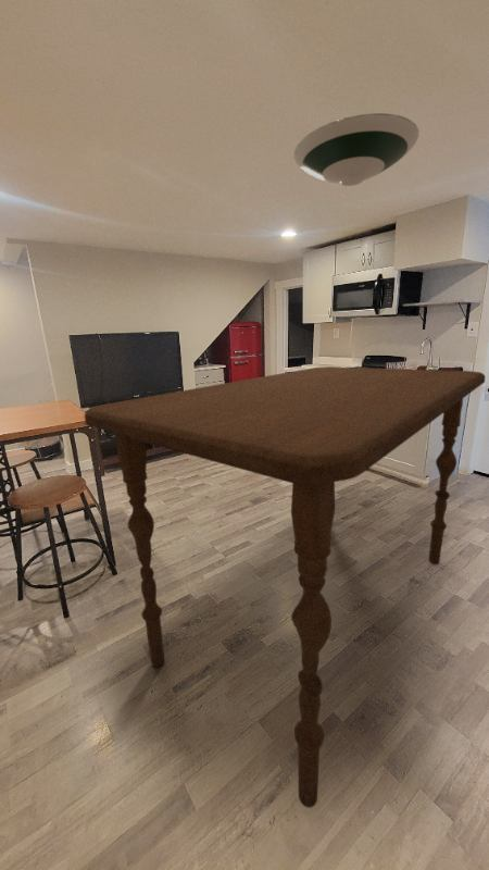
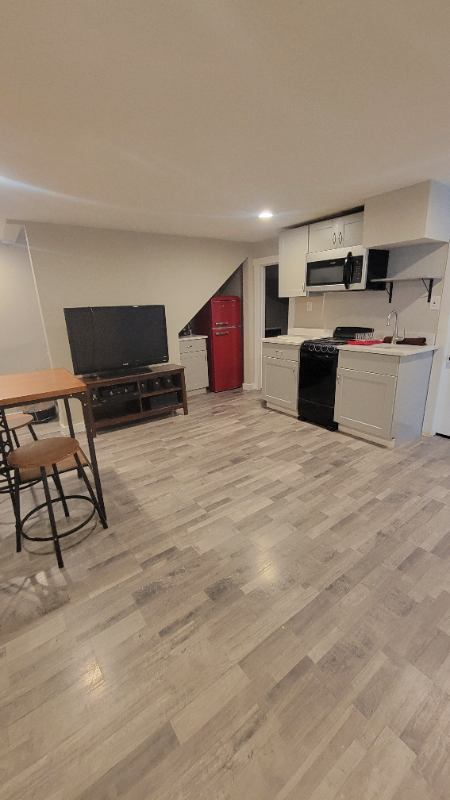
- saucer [293,112,419,187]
- dining table [84,365,487,809]
